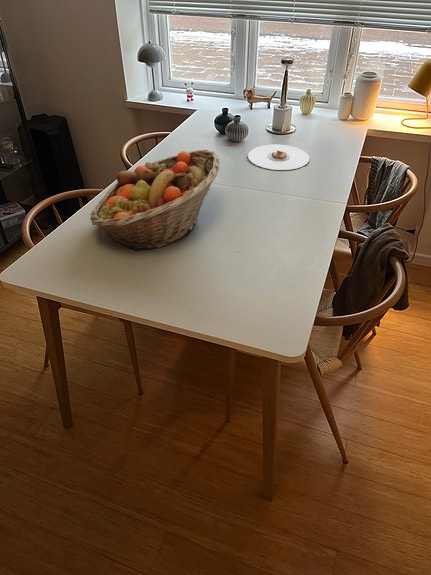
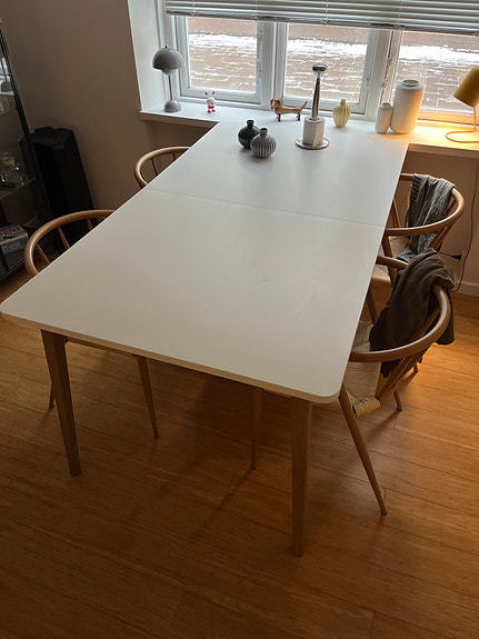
- fruit basket [89,149,221,252]
- plate [247,144,310,171]
